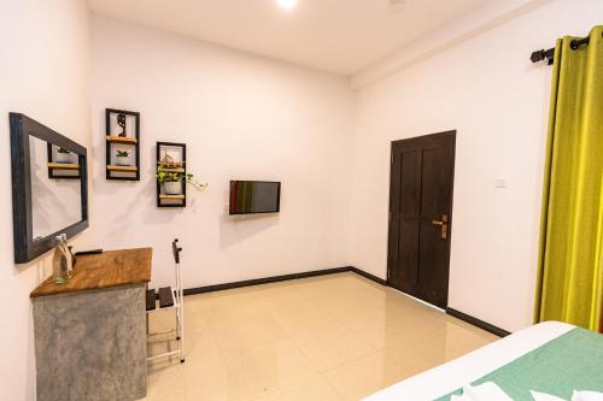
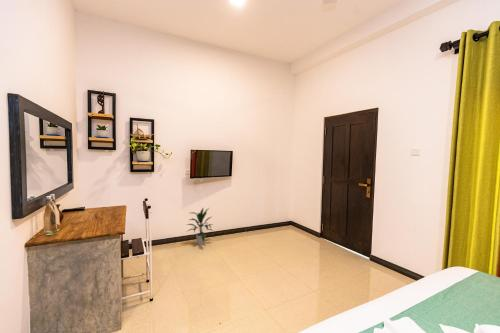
+ indoor plant [186,206,214,246]
